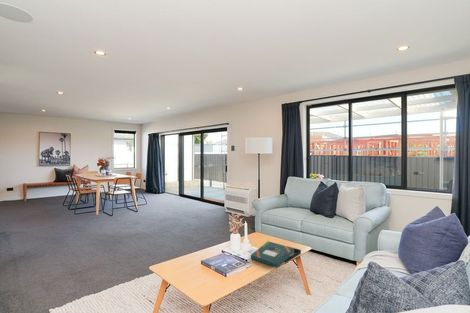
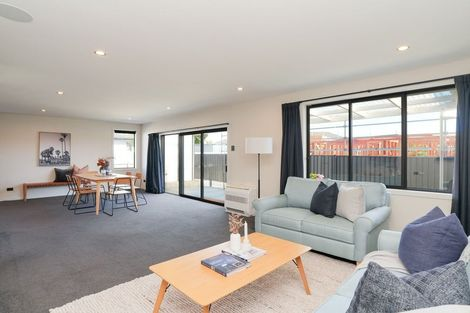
- board game [250,240,302,269]
